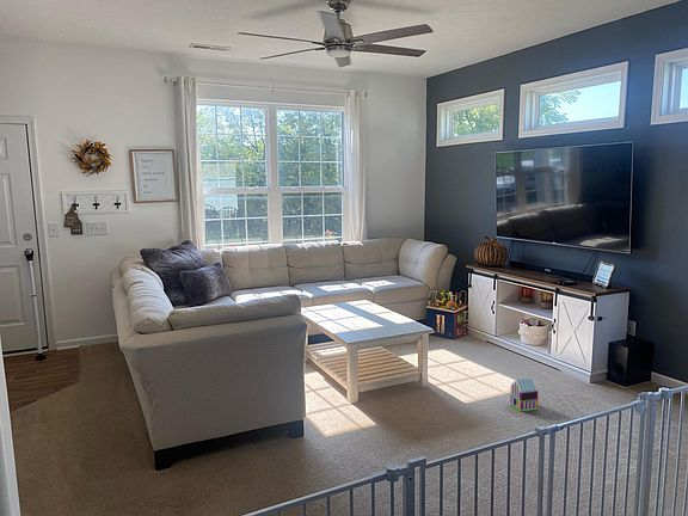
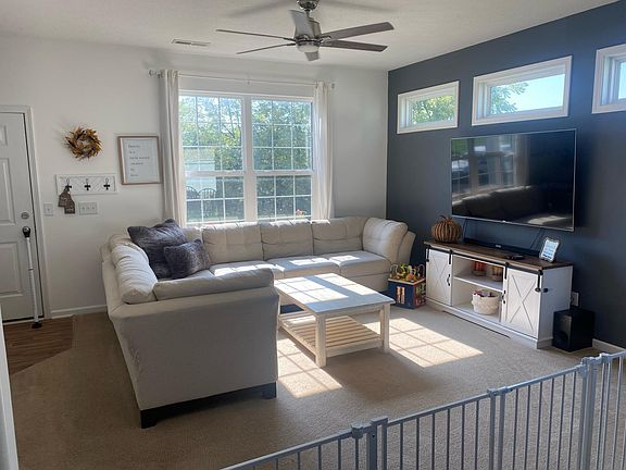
- toy house [509,377,540,412]
